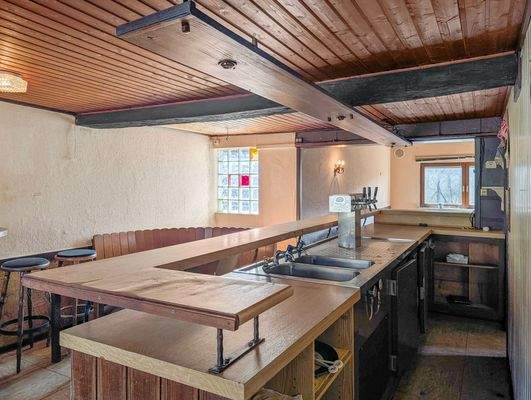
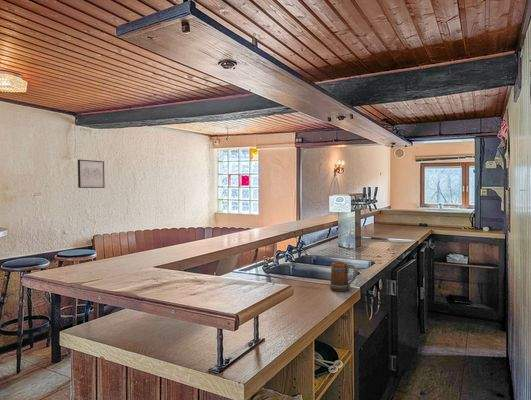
+ beer mug [329,261,358,293]
+ wall art [77,159,106,189]
